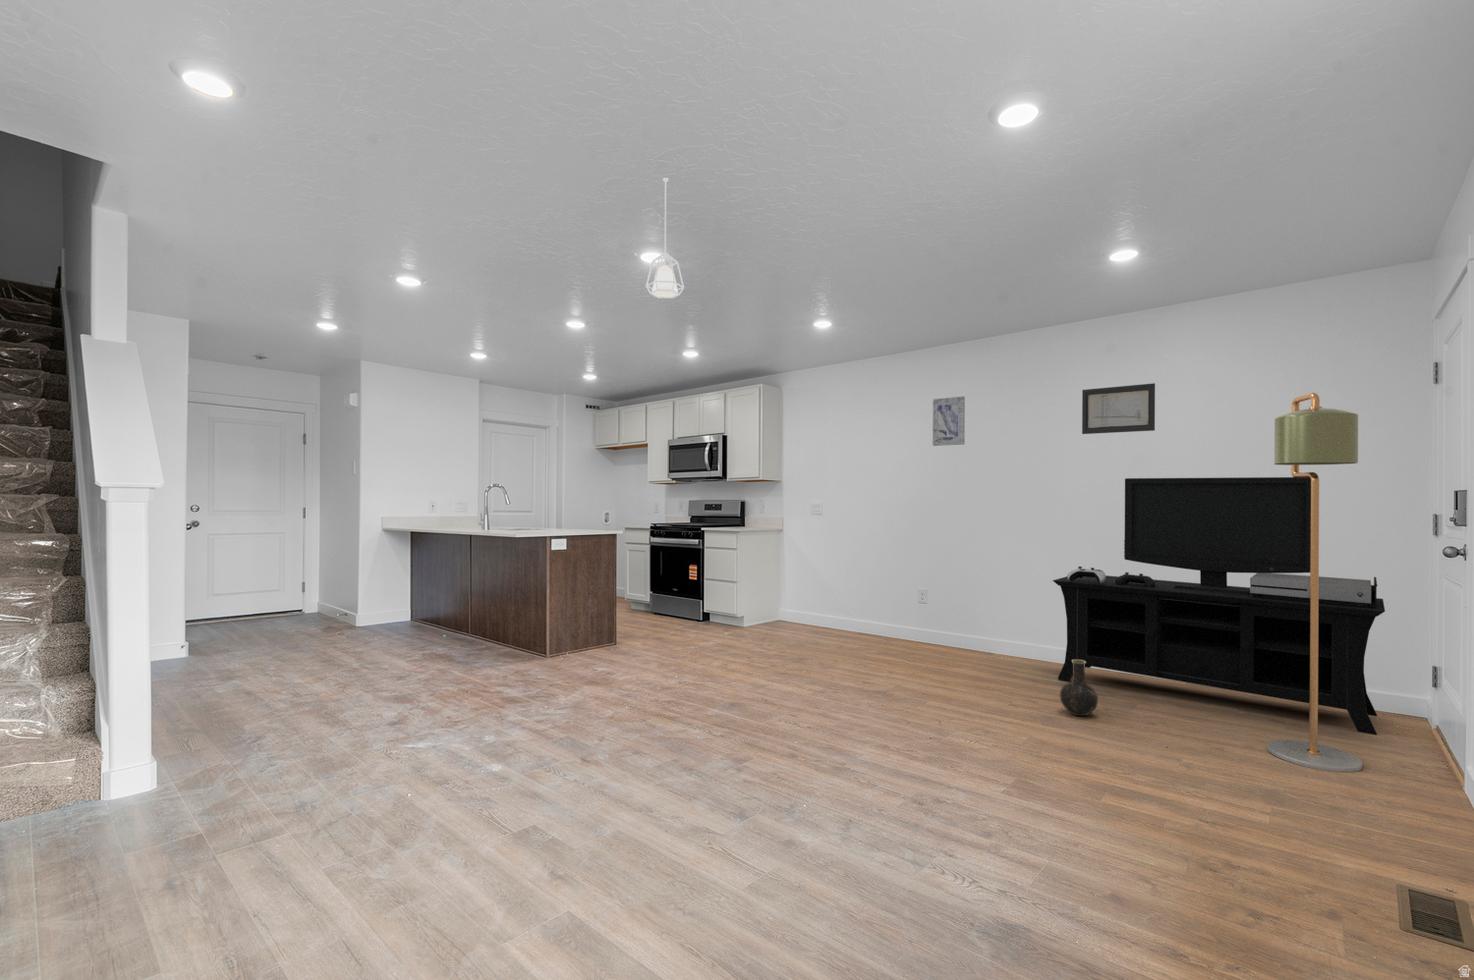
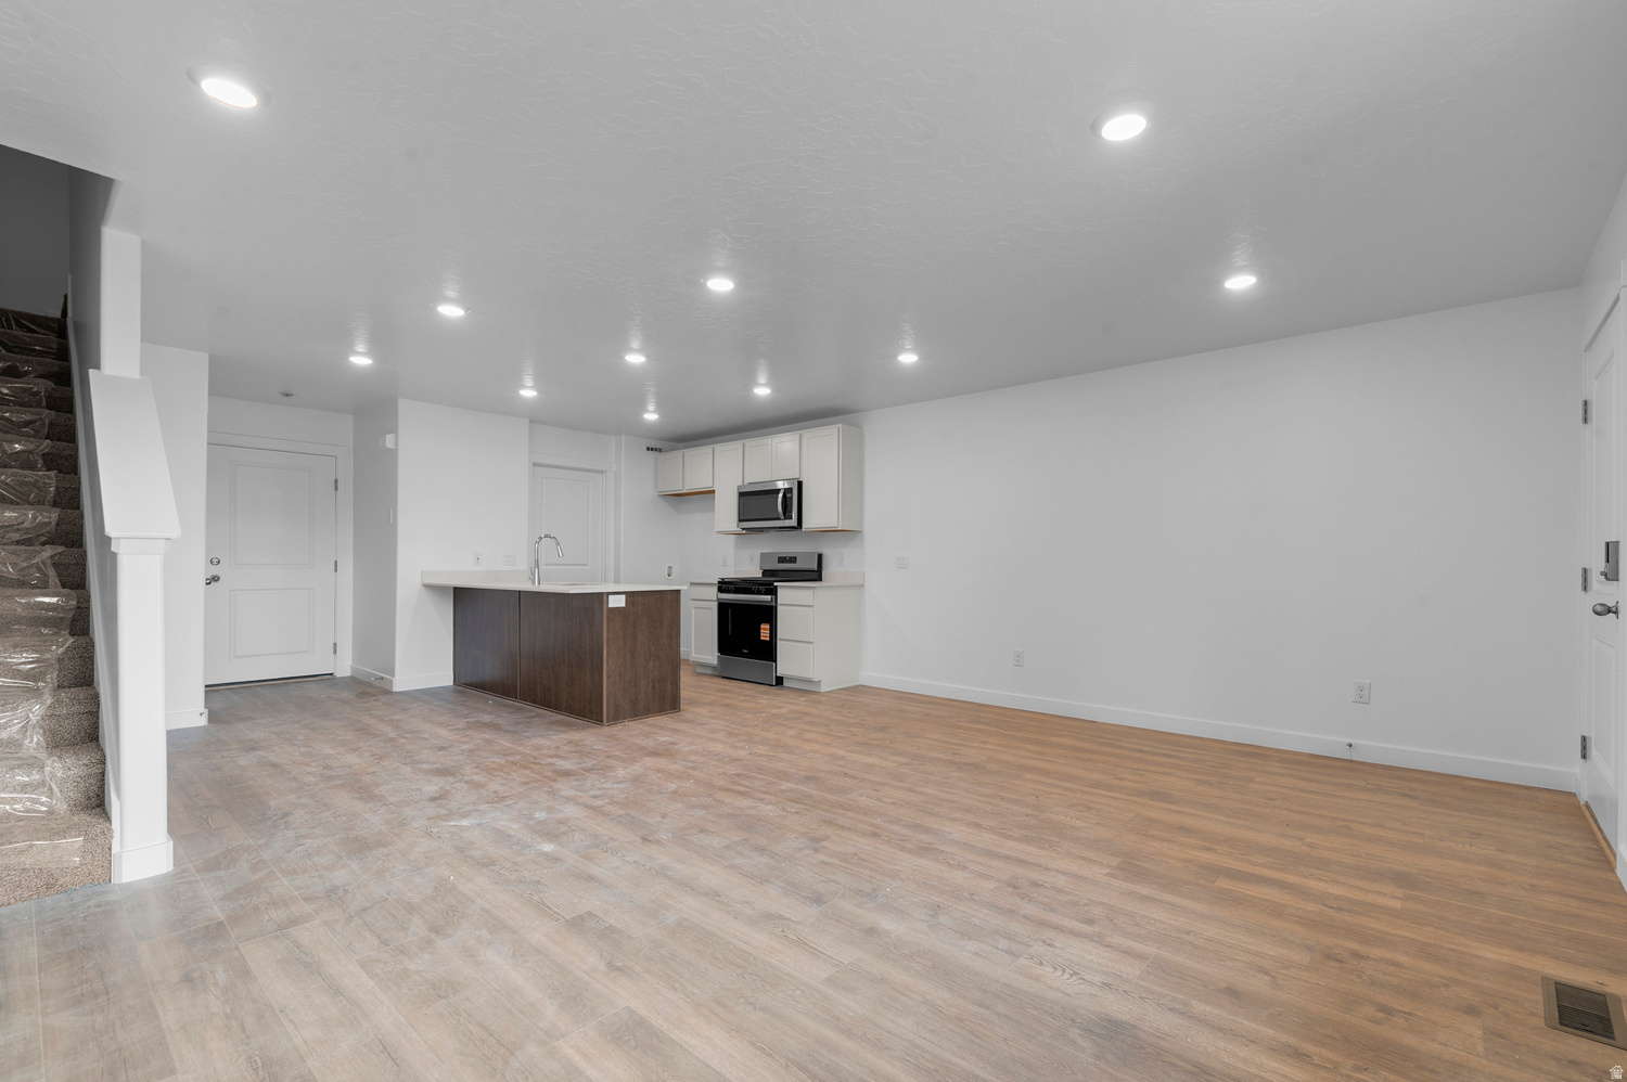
- wall art [931,396,966,446]
- media console [1052,476,1385,736]
- pendant lamp [645,177,685,300]
- vase [1059,660,1099,716]
- wall art [1081,382,1156,435]
- floor lamp [1267,392,1363,773]
